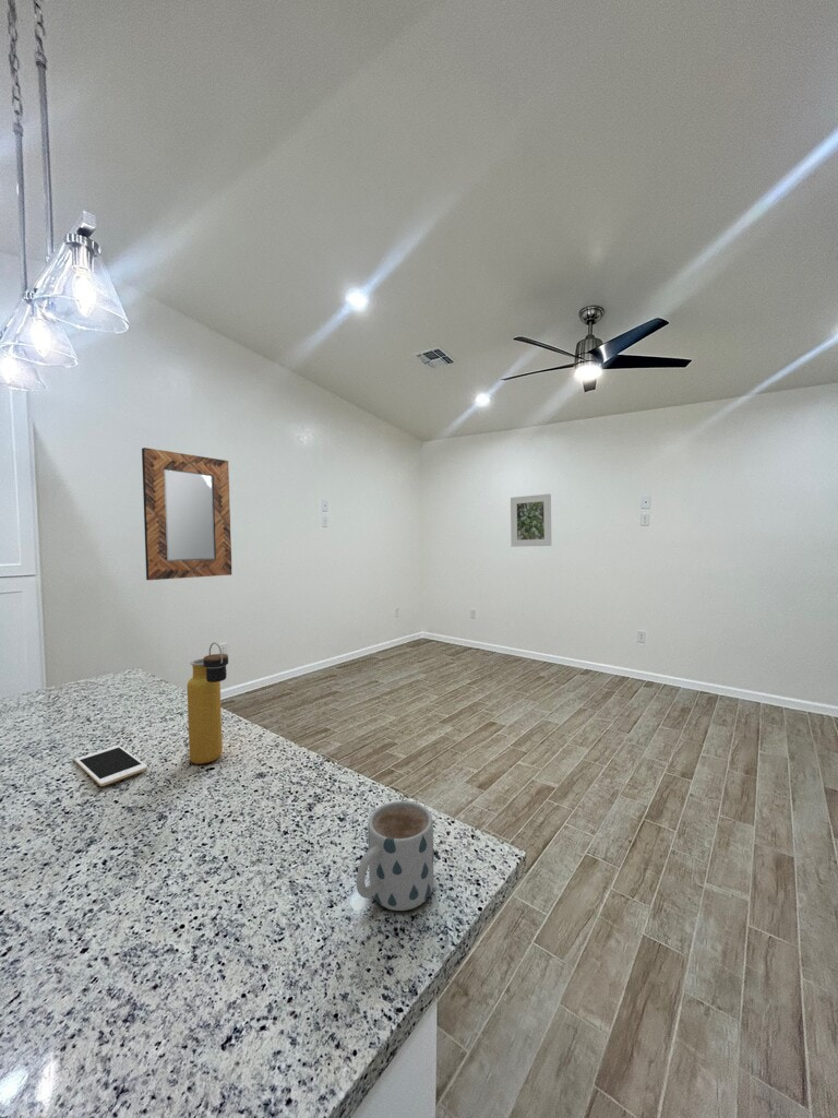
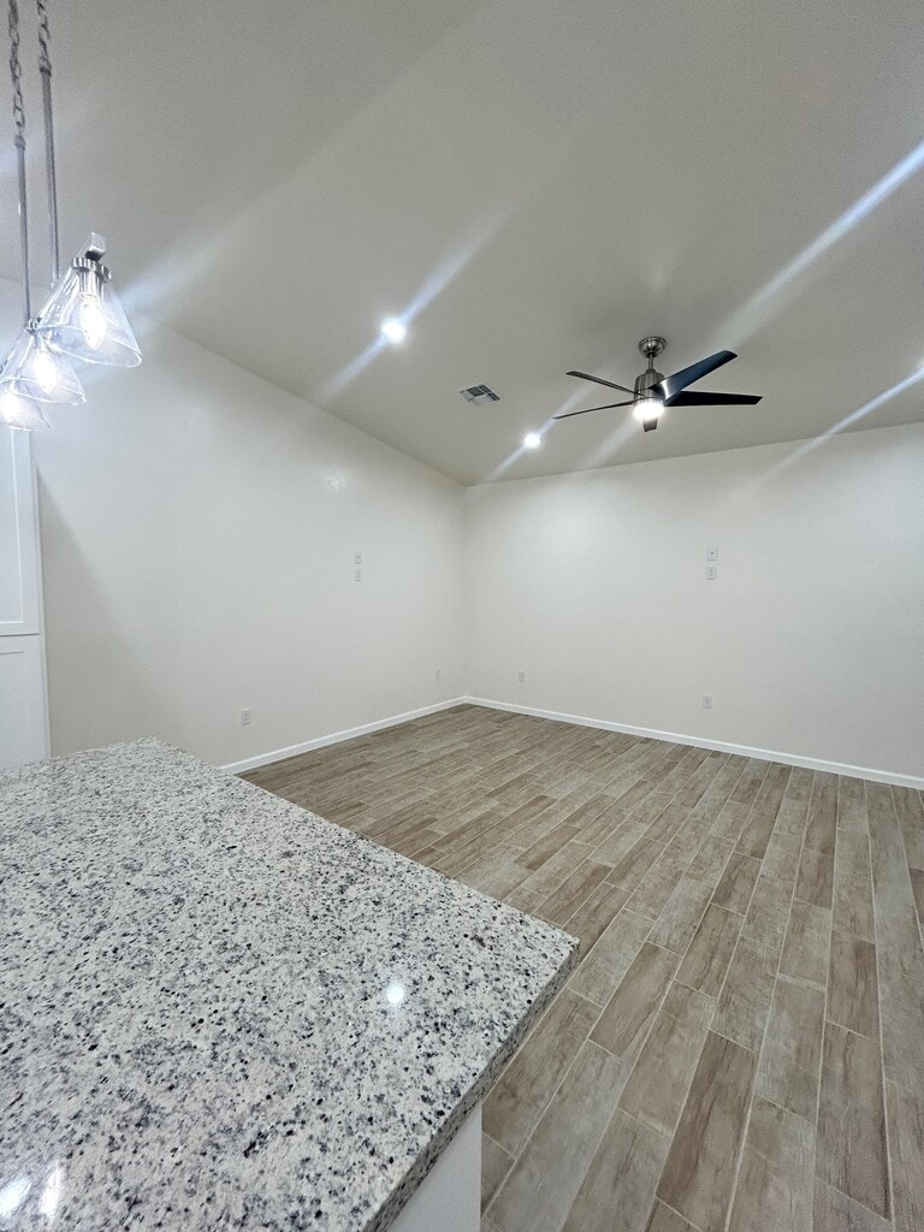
- water bottle [187,642,229,765]
- mug [356,800,435,912]
- home mirror [141,447,232,581]
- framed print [510,492,552,548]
- cell phone [74,745,148,787]
